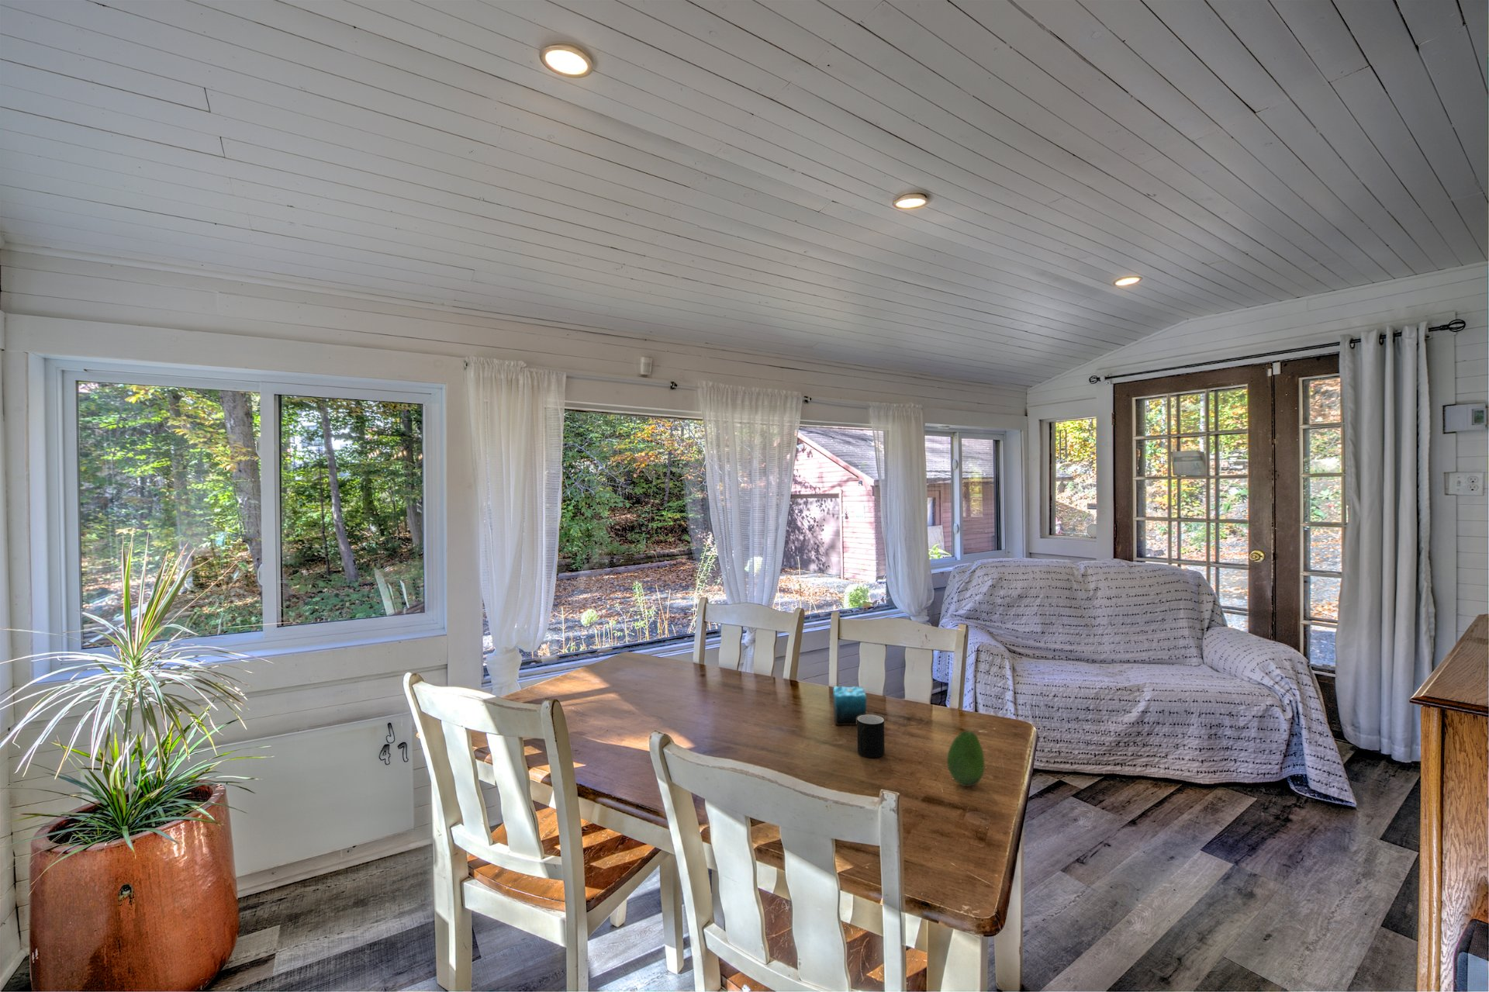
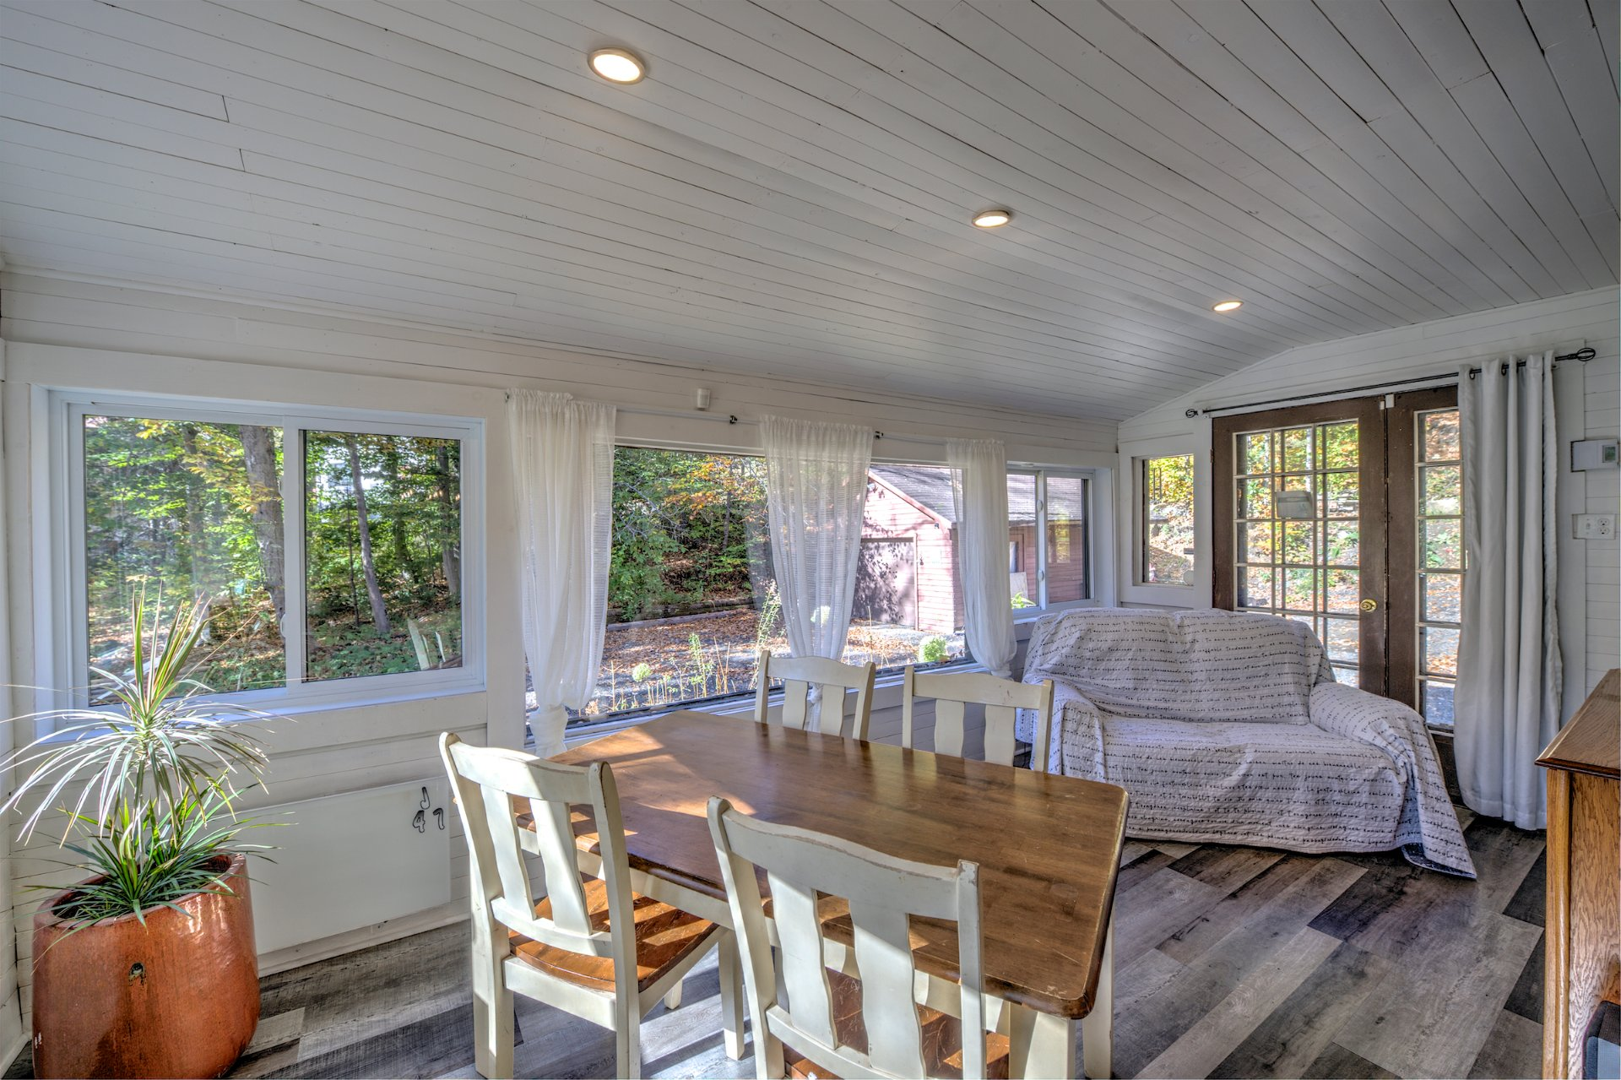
- candle [833,676,868,726]
- cup [856,714,886,758]
- fruit [947,730,985,787]
